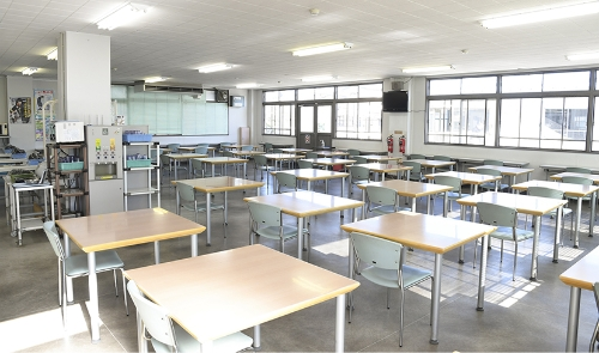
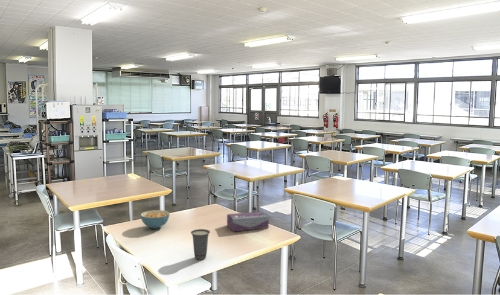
+ cereal bowl [140,209,171,230]
+ tissue box [226,211,270,232]
+ cup [190,228,211,261]
